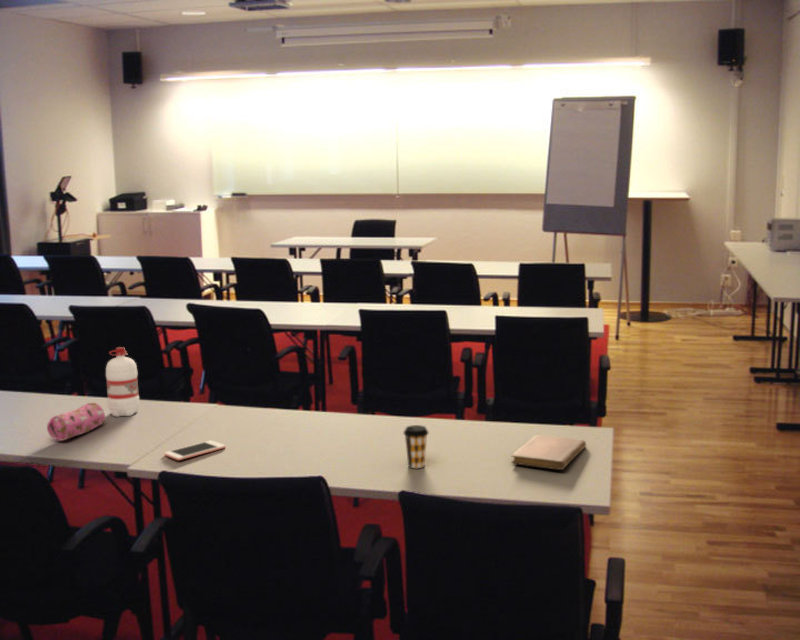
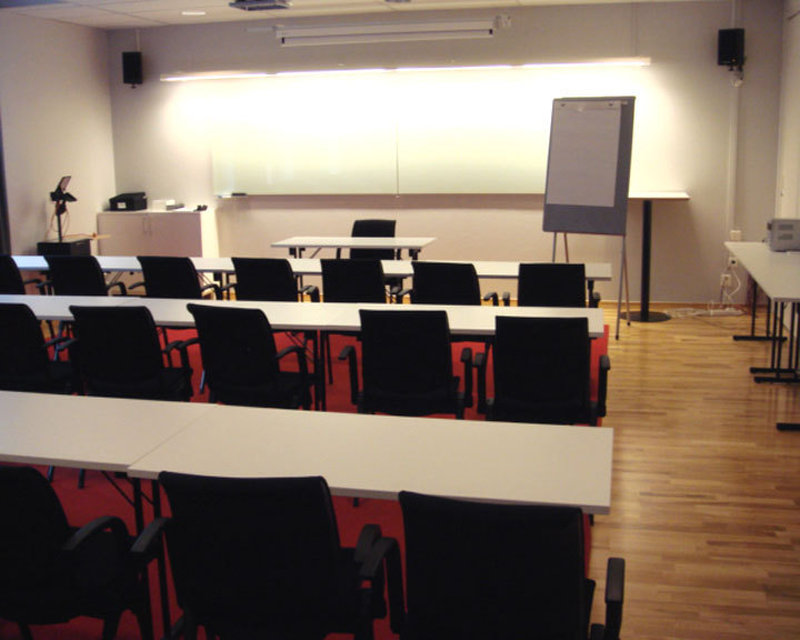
- cell phone [164,440,227,461]
- notebook [510,434,587,471]
- water bottle [105,346,140,418]
- coffee cup [402,424,430,469]
- pencil case [46,402,106,442]
